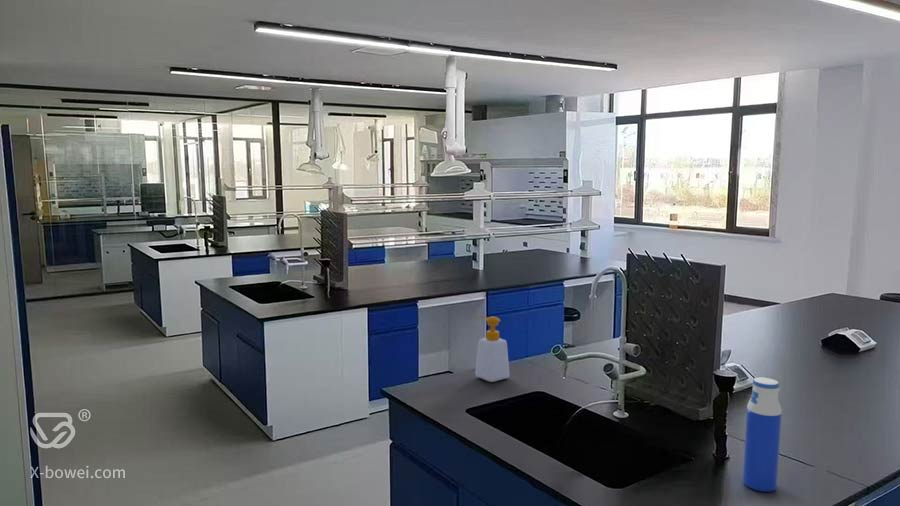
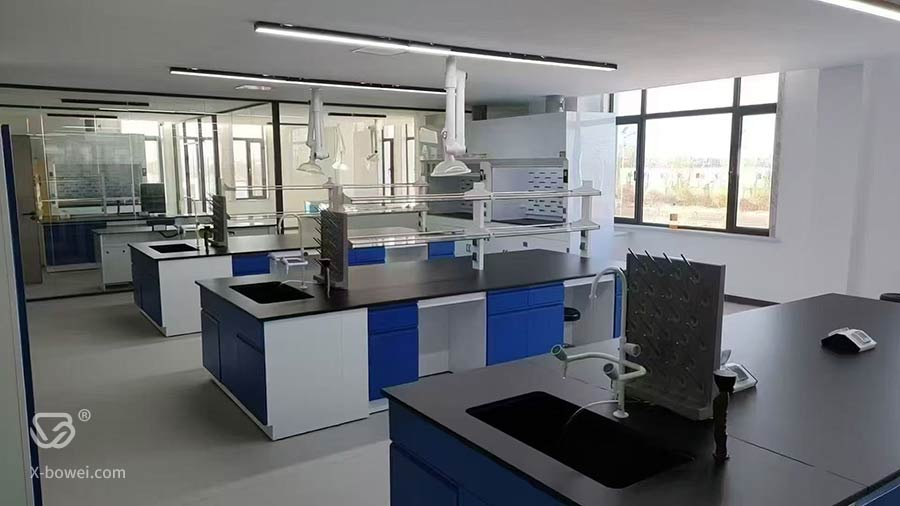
- water bottle [742,377,783,493]
- soap bottle [474,315,511,383]
